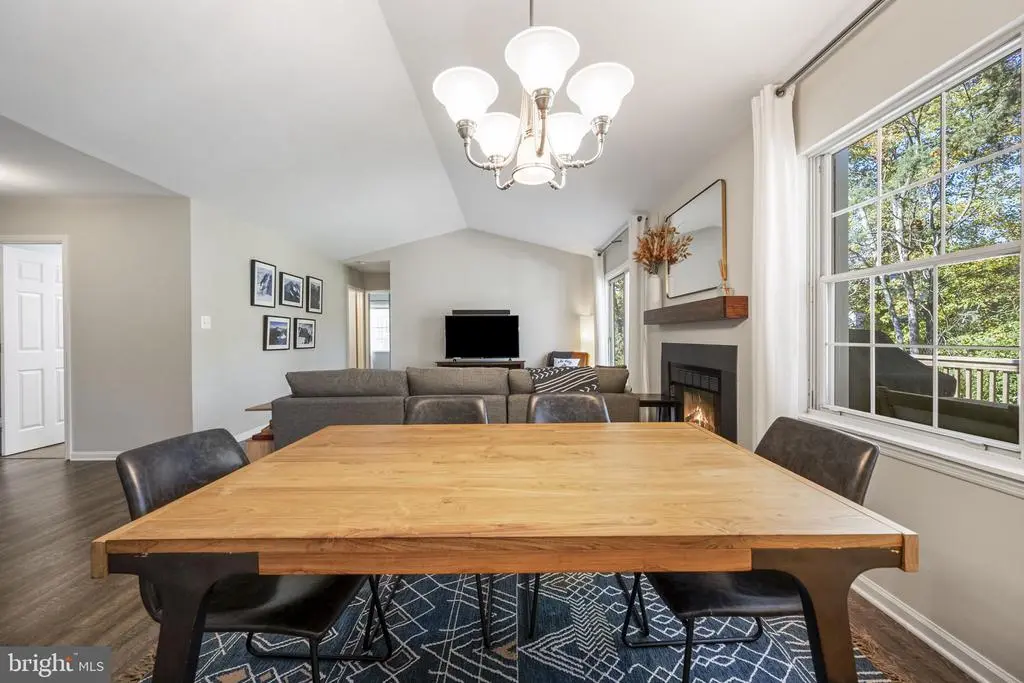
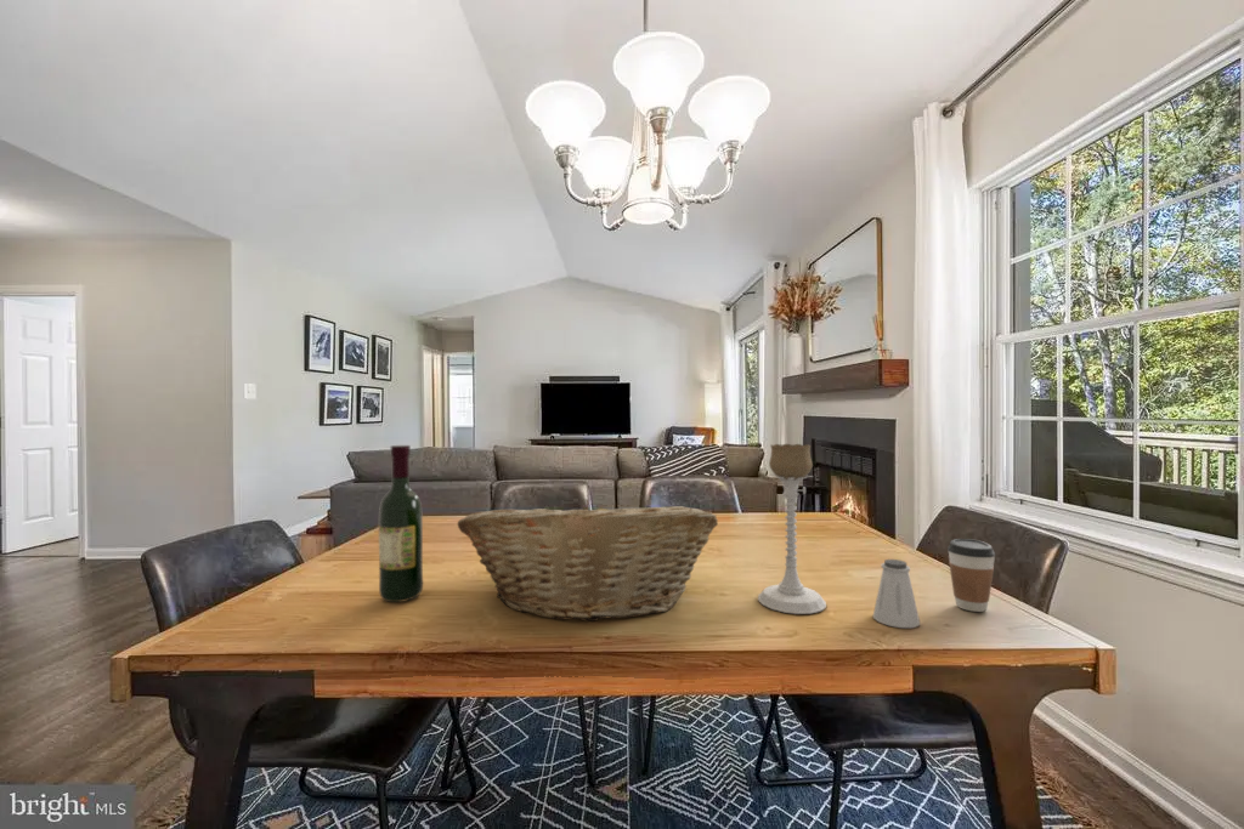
+ fruit basket [457,499,719,623]
+ wine bottle [378,444,424,603]
+ saltshaker [872,558,921,629]
+ coffee cup [946,538,996,613]
+ candle holder [757,443,827,615]
